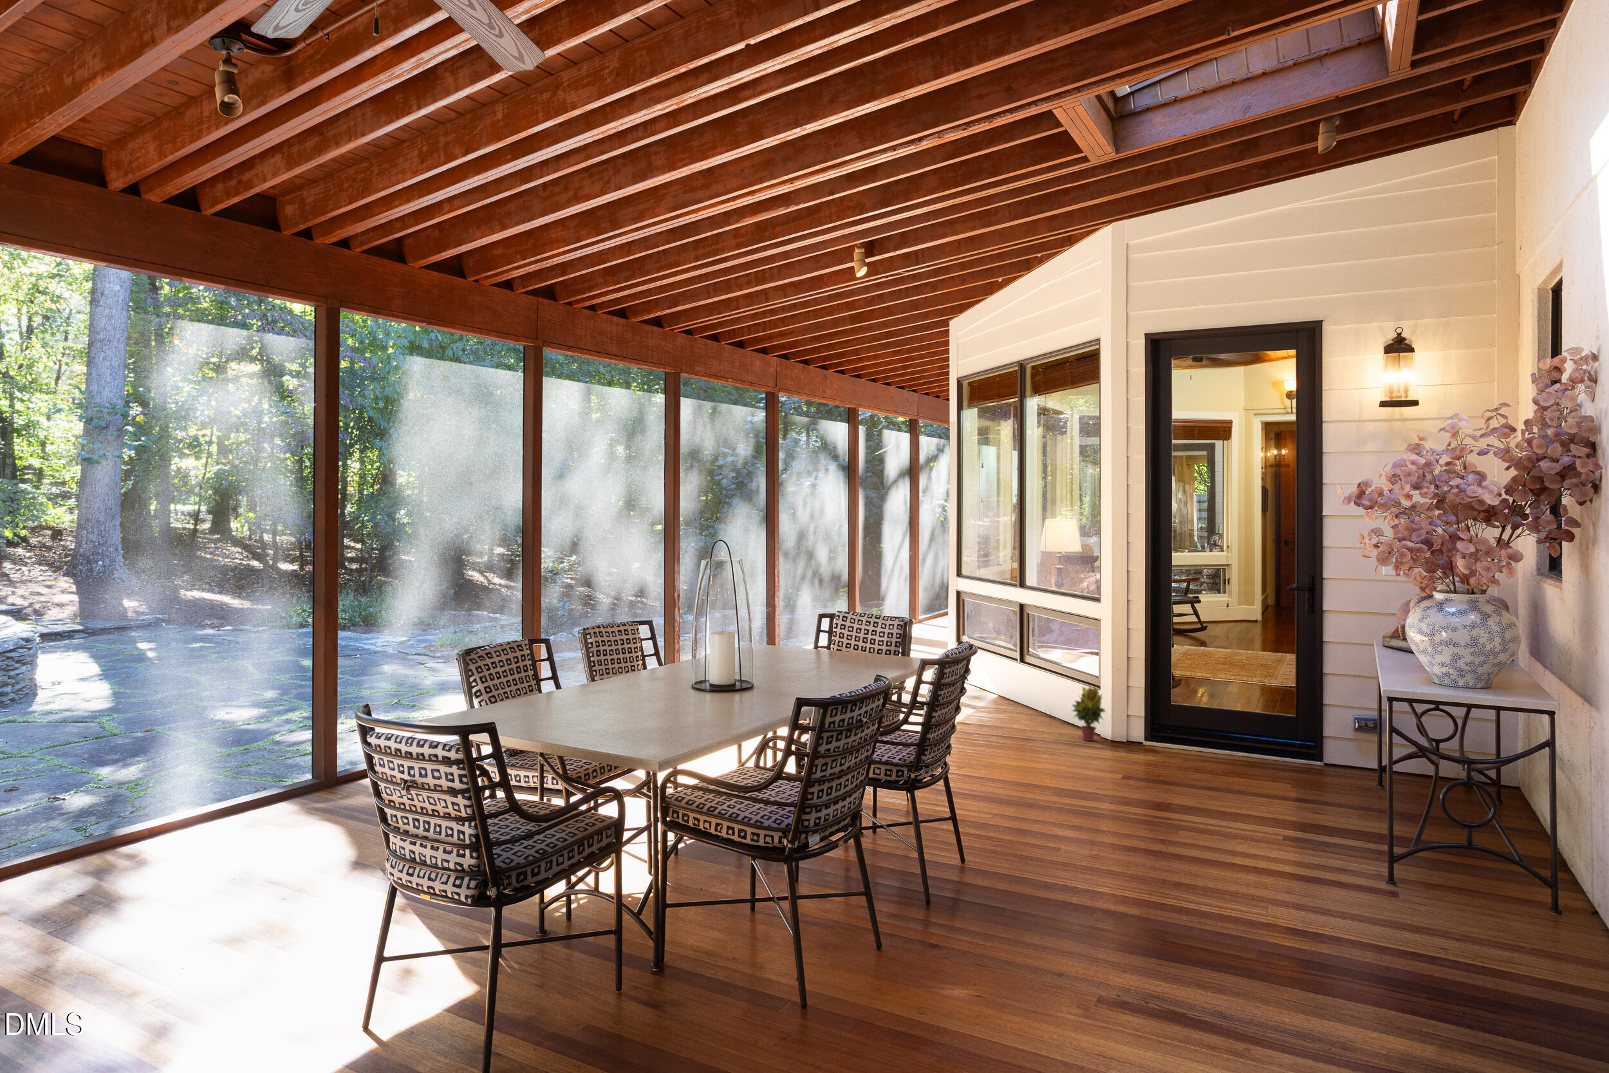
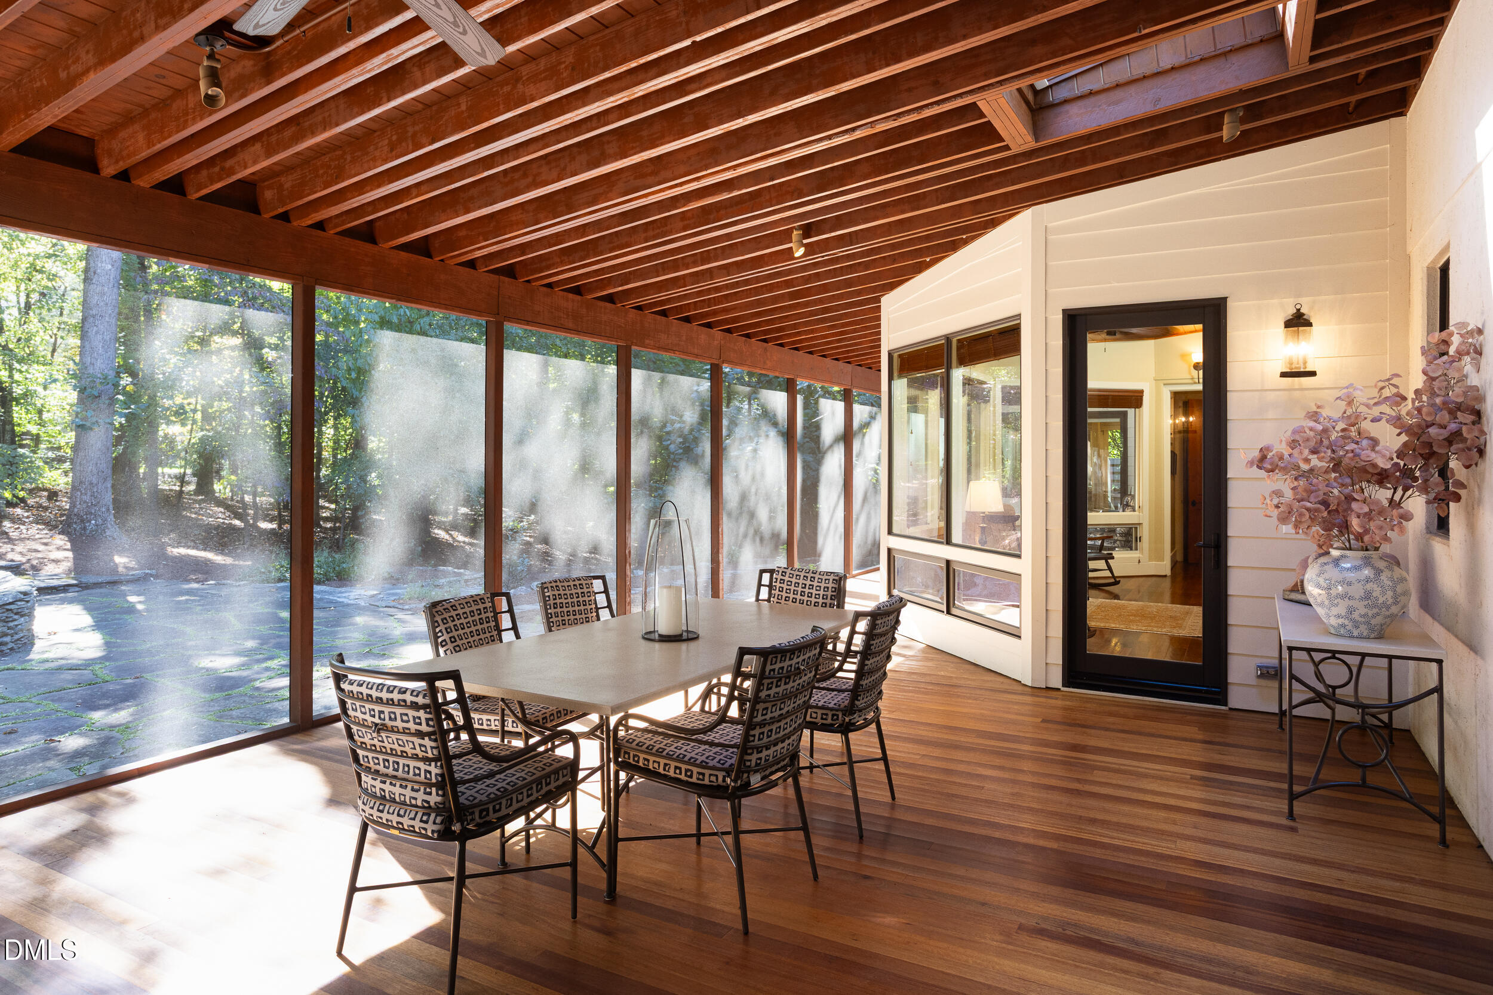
- potted plant [1070,685,1106,741]
